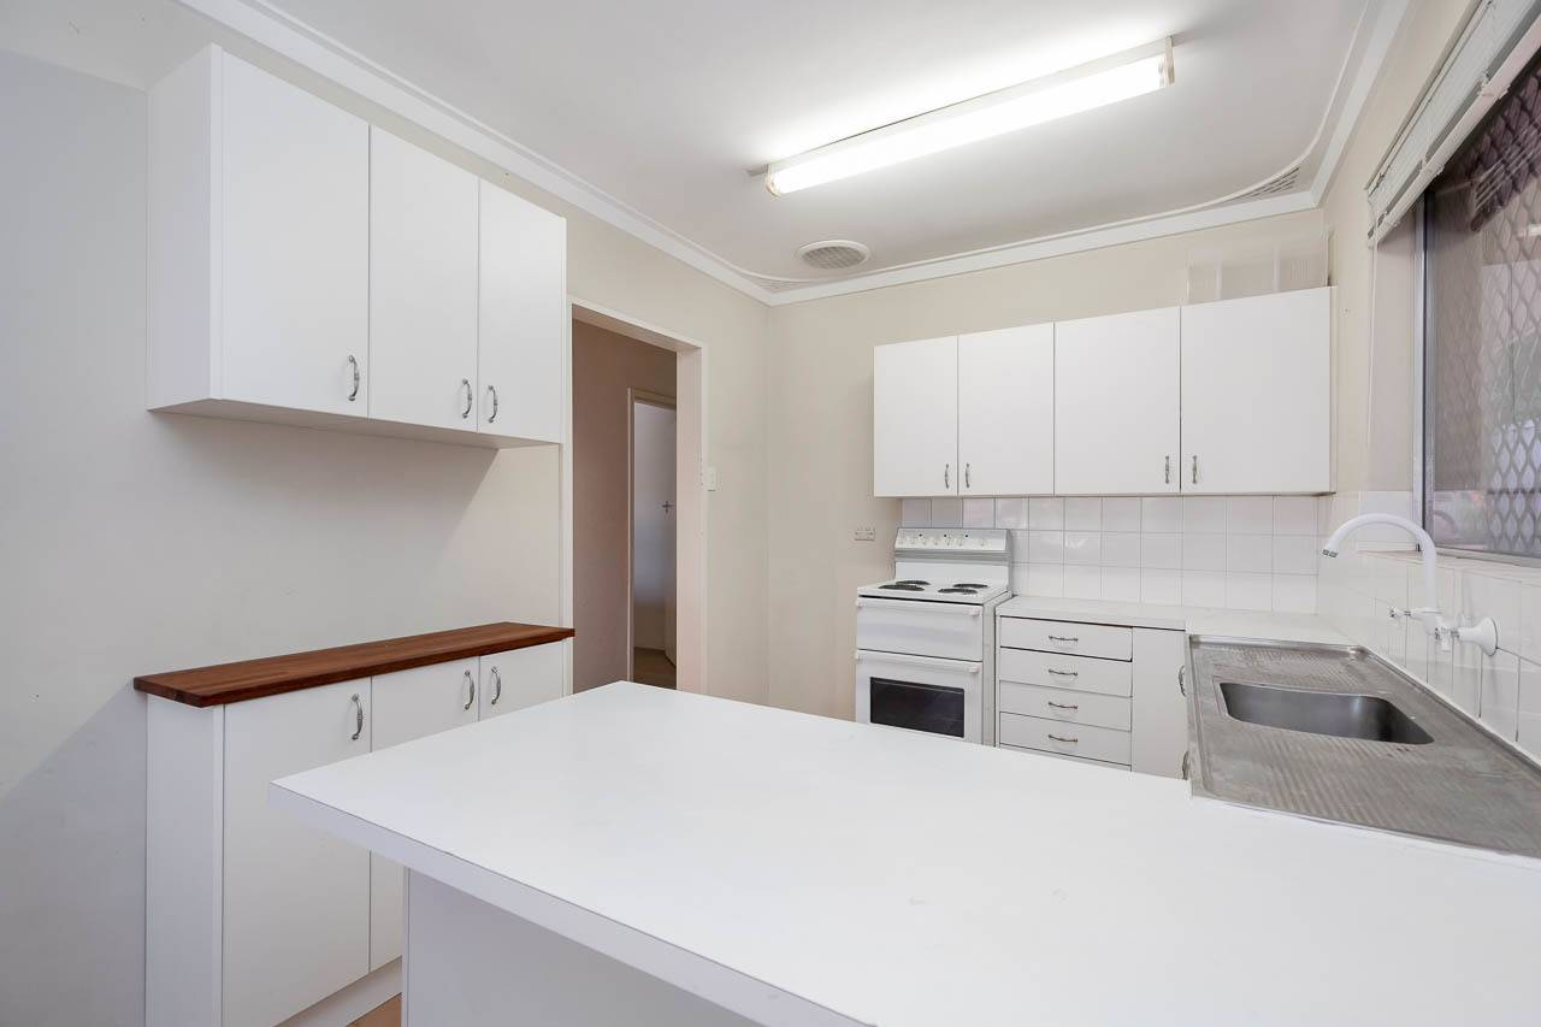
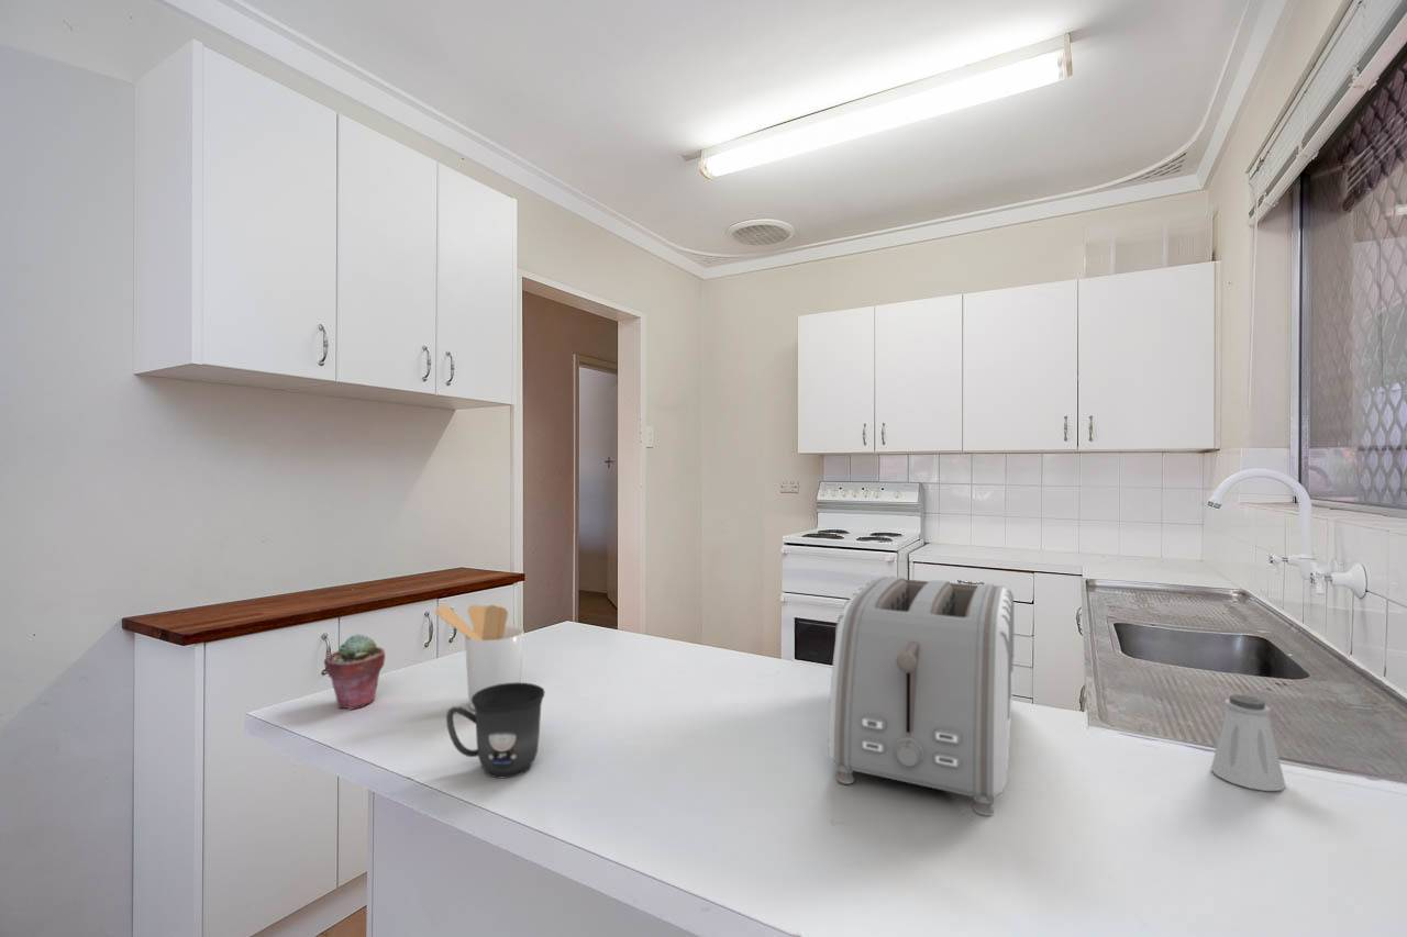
+ mug [445,682,546,779]
+ utensil holder [433,603,525,712]
+ saltshaker [1210,693,1286,792]
+ potted succulent [323,633,386,711]
+ toaster [828,575,1015,817]
